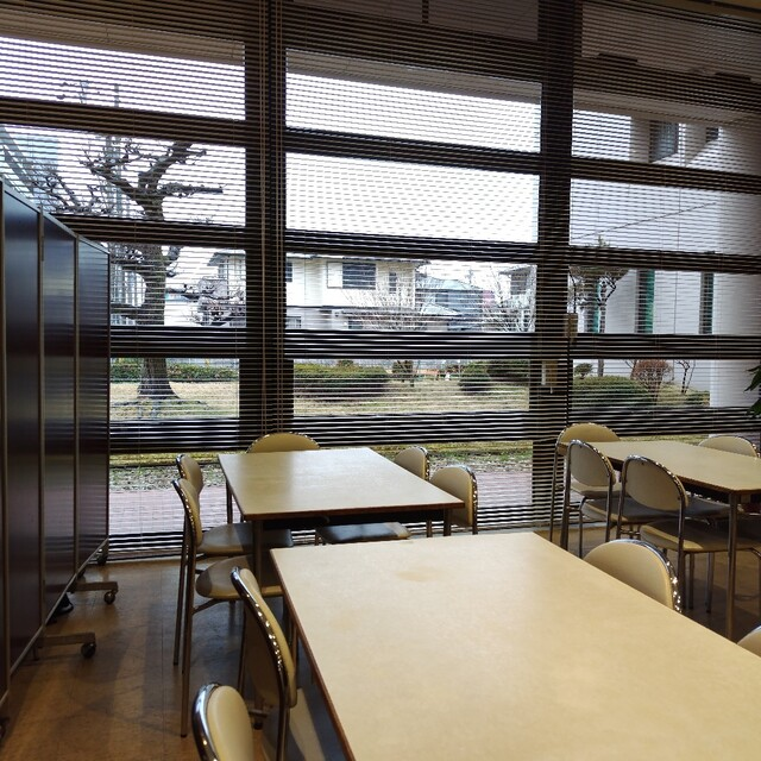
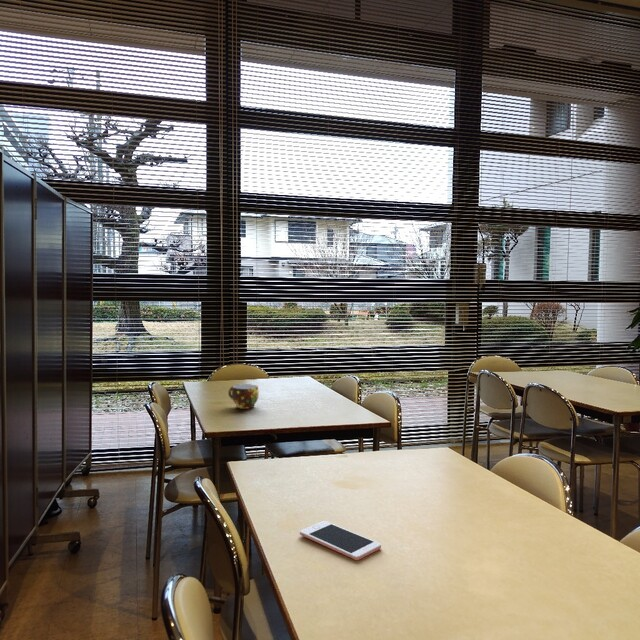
+ cup [227,383,260,410]
+ cell phone [299,520,382,561]
